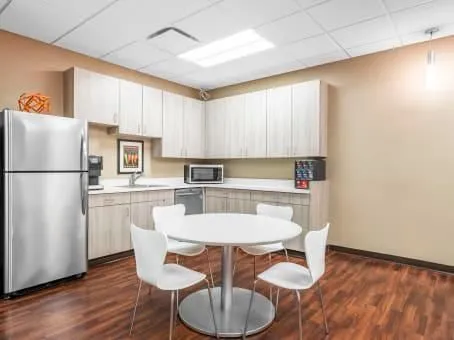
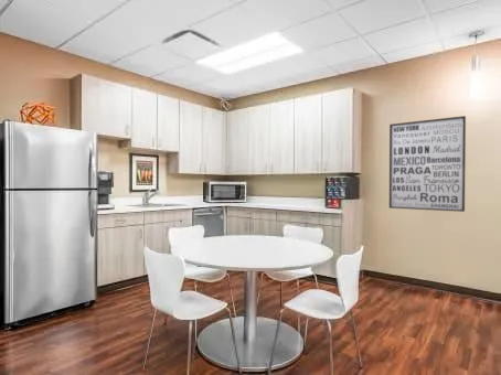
+ wall art [388,115,467,213]
